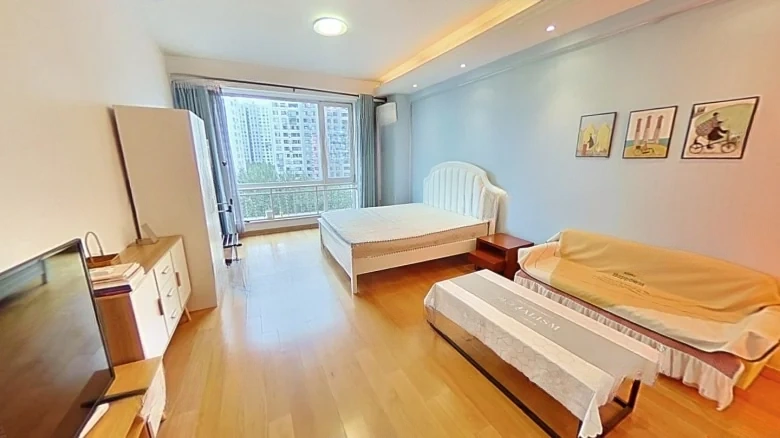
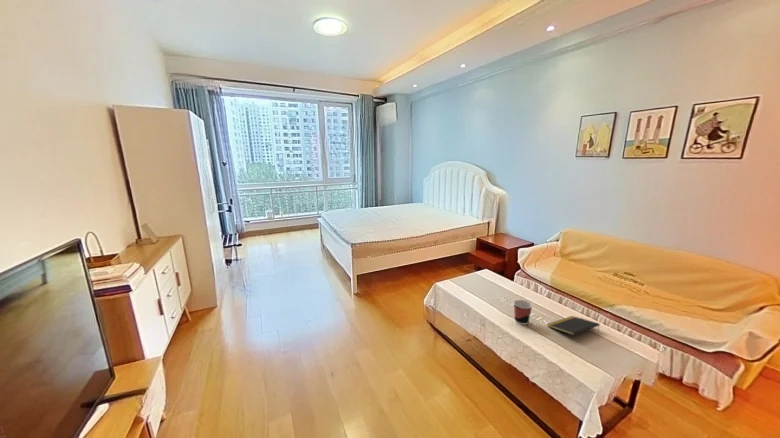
+ cup [513,299,533,326]
+ notepad [547,315,601,336]
